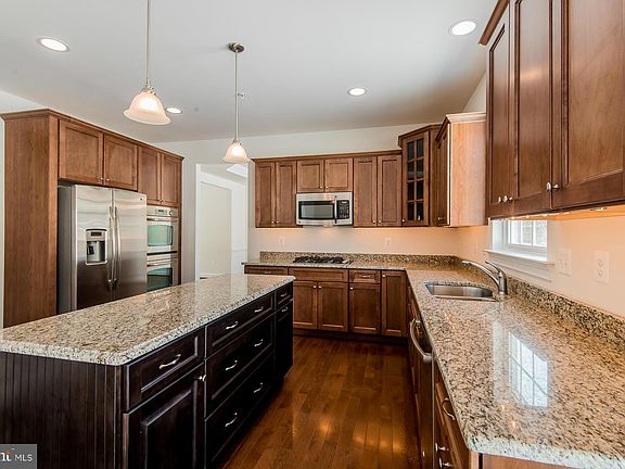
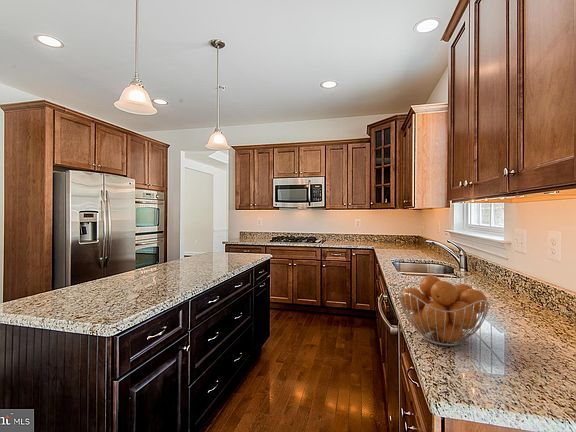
+ fruit basket [398,274,491,347]
